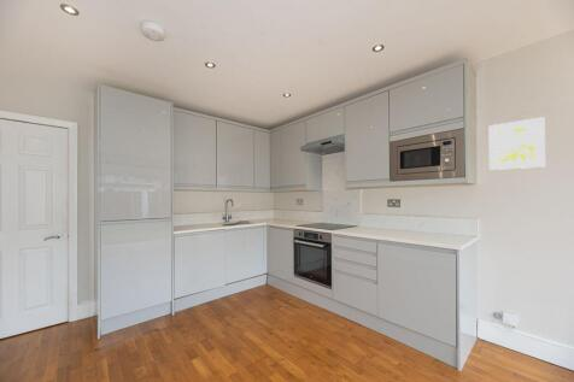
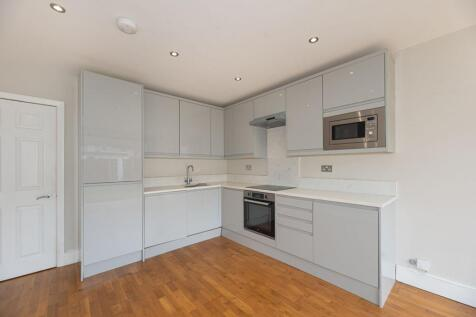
- wall art [488,116,546,171]
